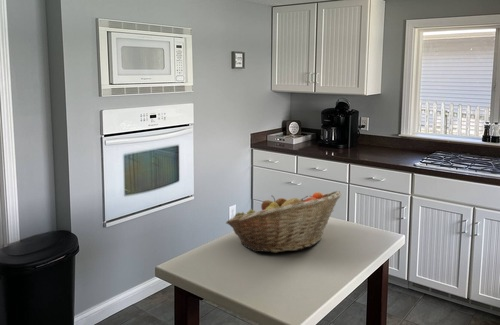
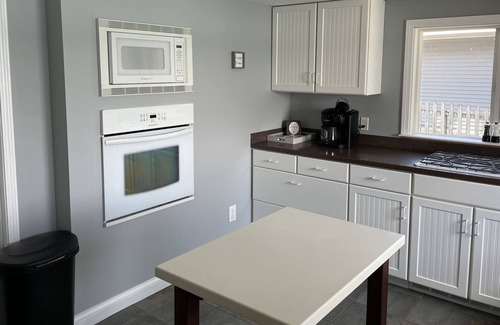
- fruit basket [225,190,342,254]
